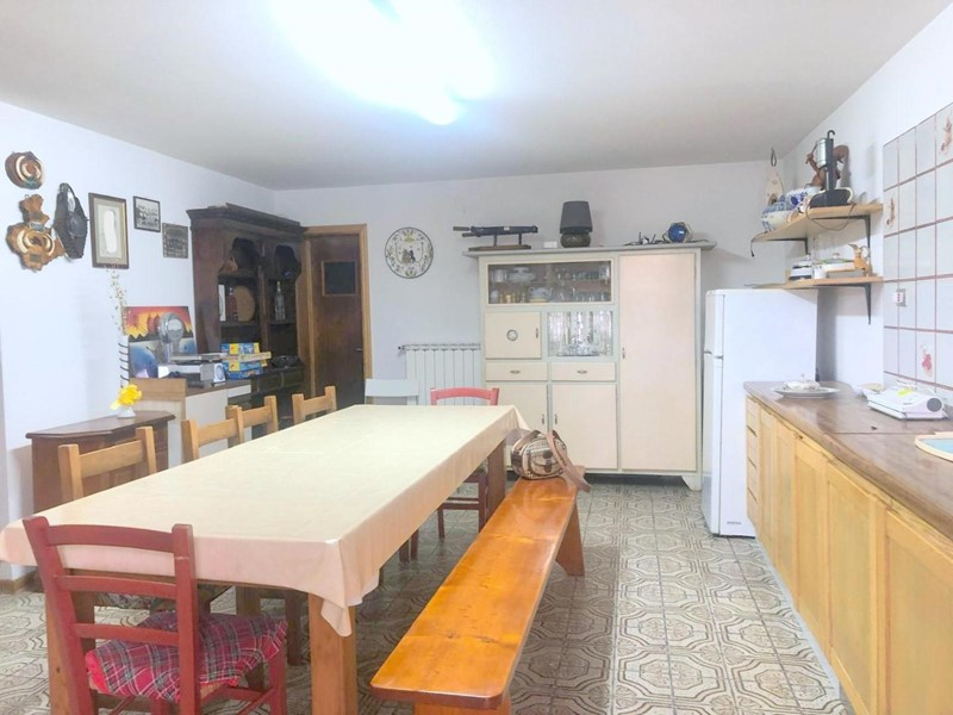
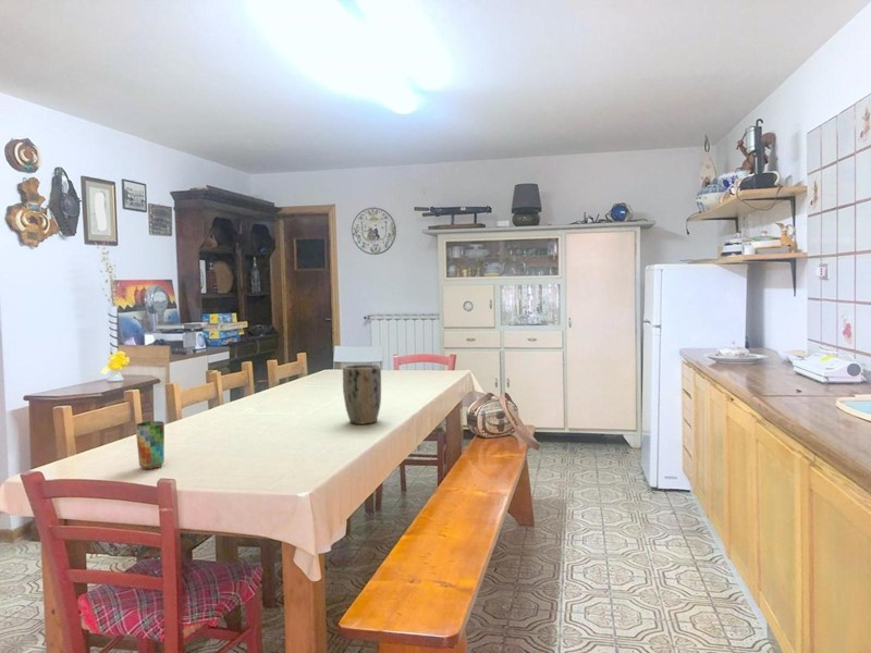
+ cup [134,420,165,470]
+ plant pot [342,364,382,426]
